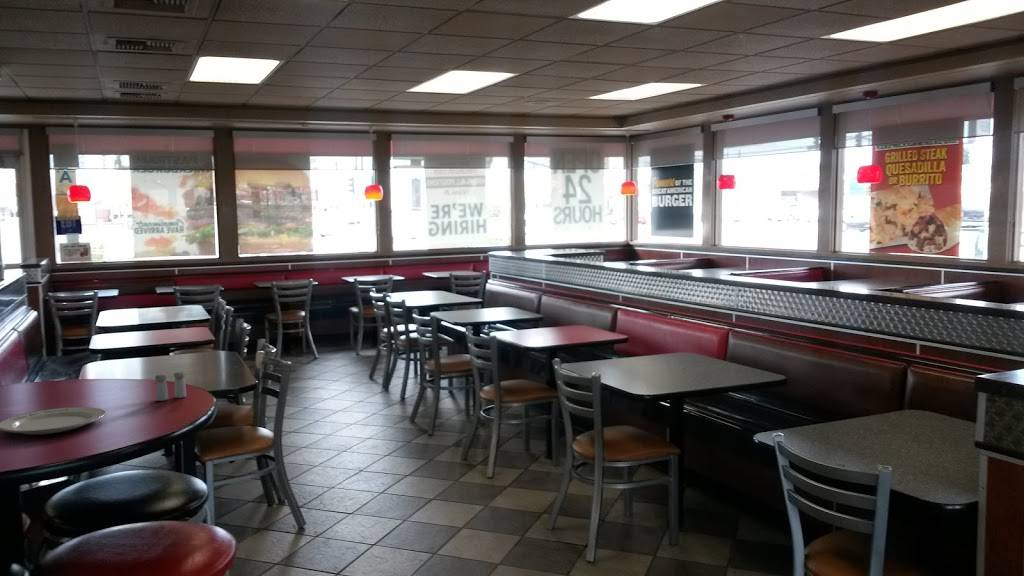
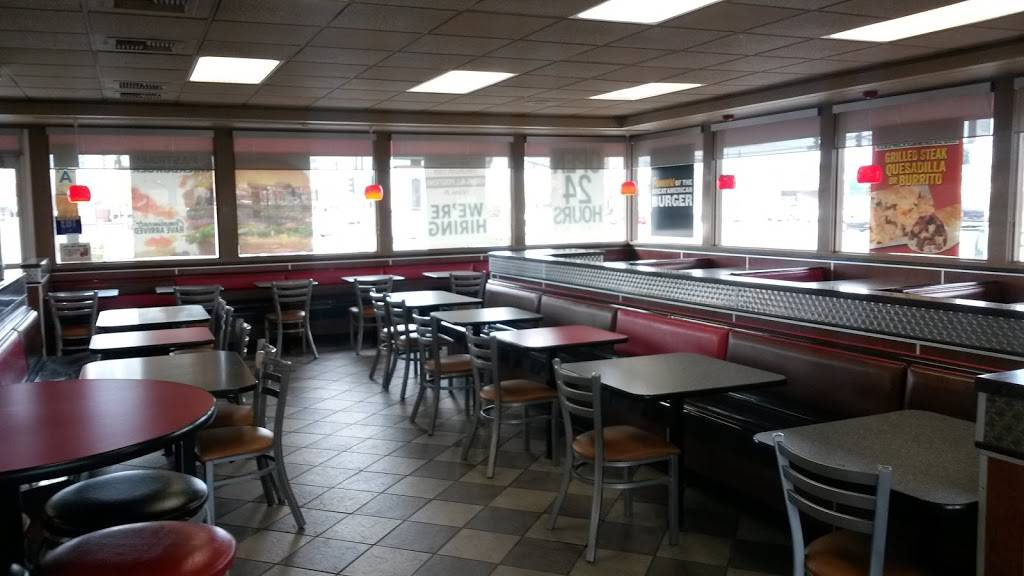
- salt and pepper shaker [154,371,187,402]
- chinaware [0,406,107,436]
